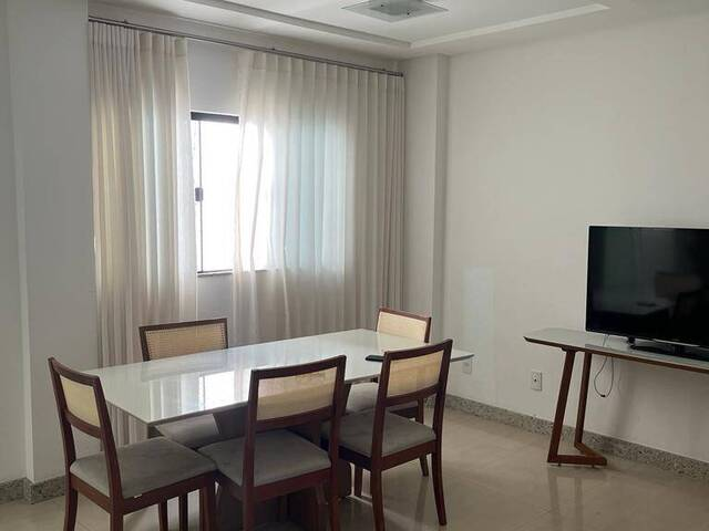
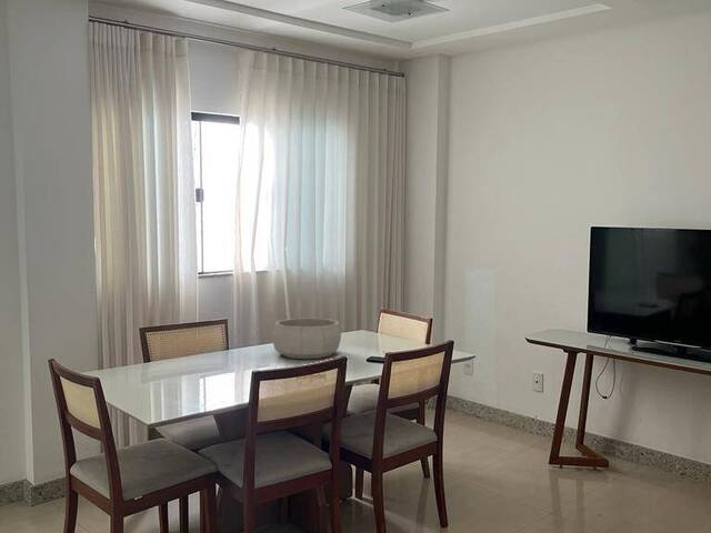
+ decorative bowl [271,316,342,360]
